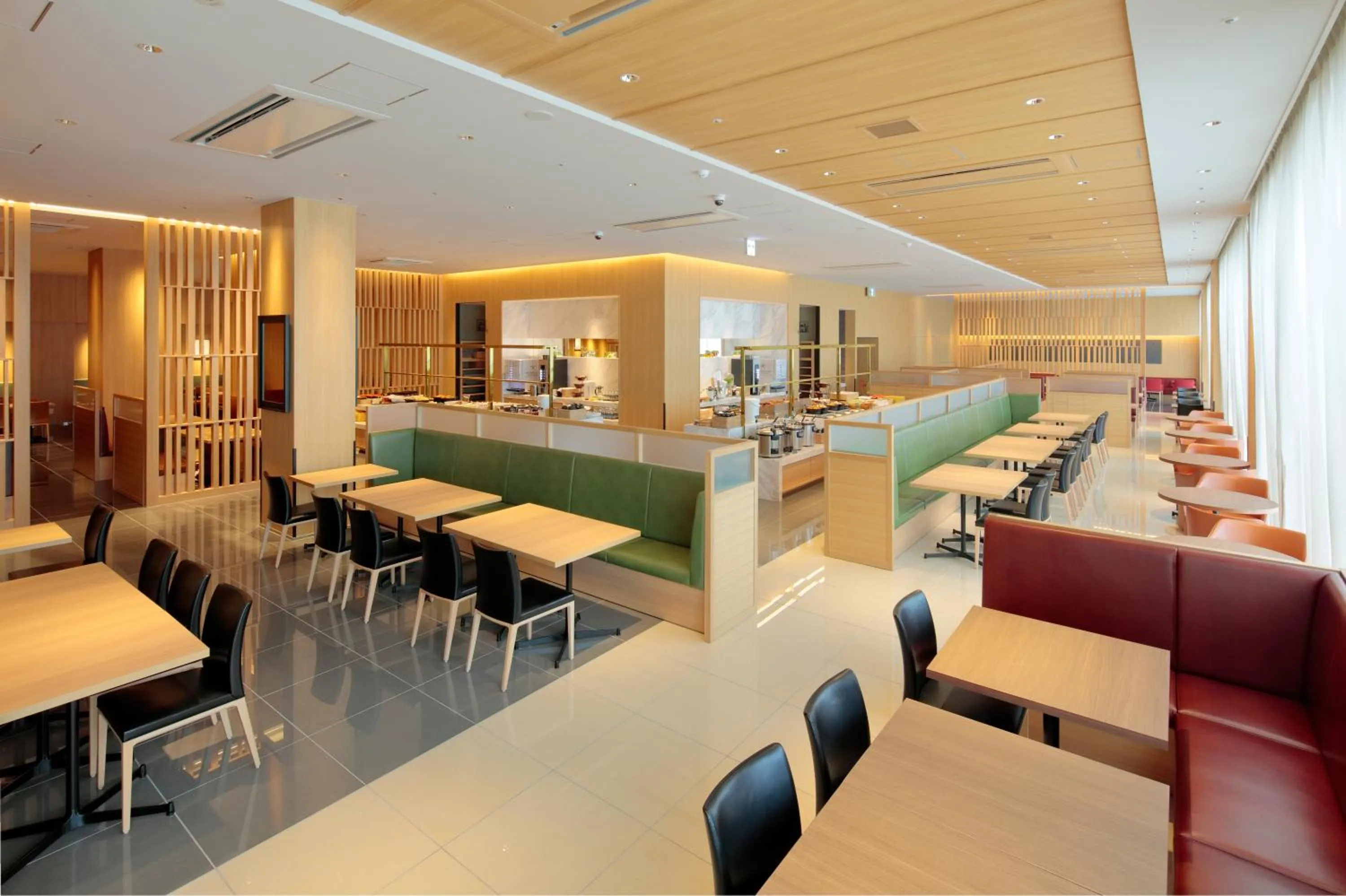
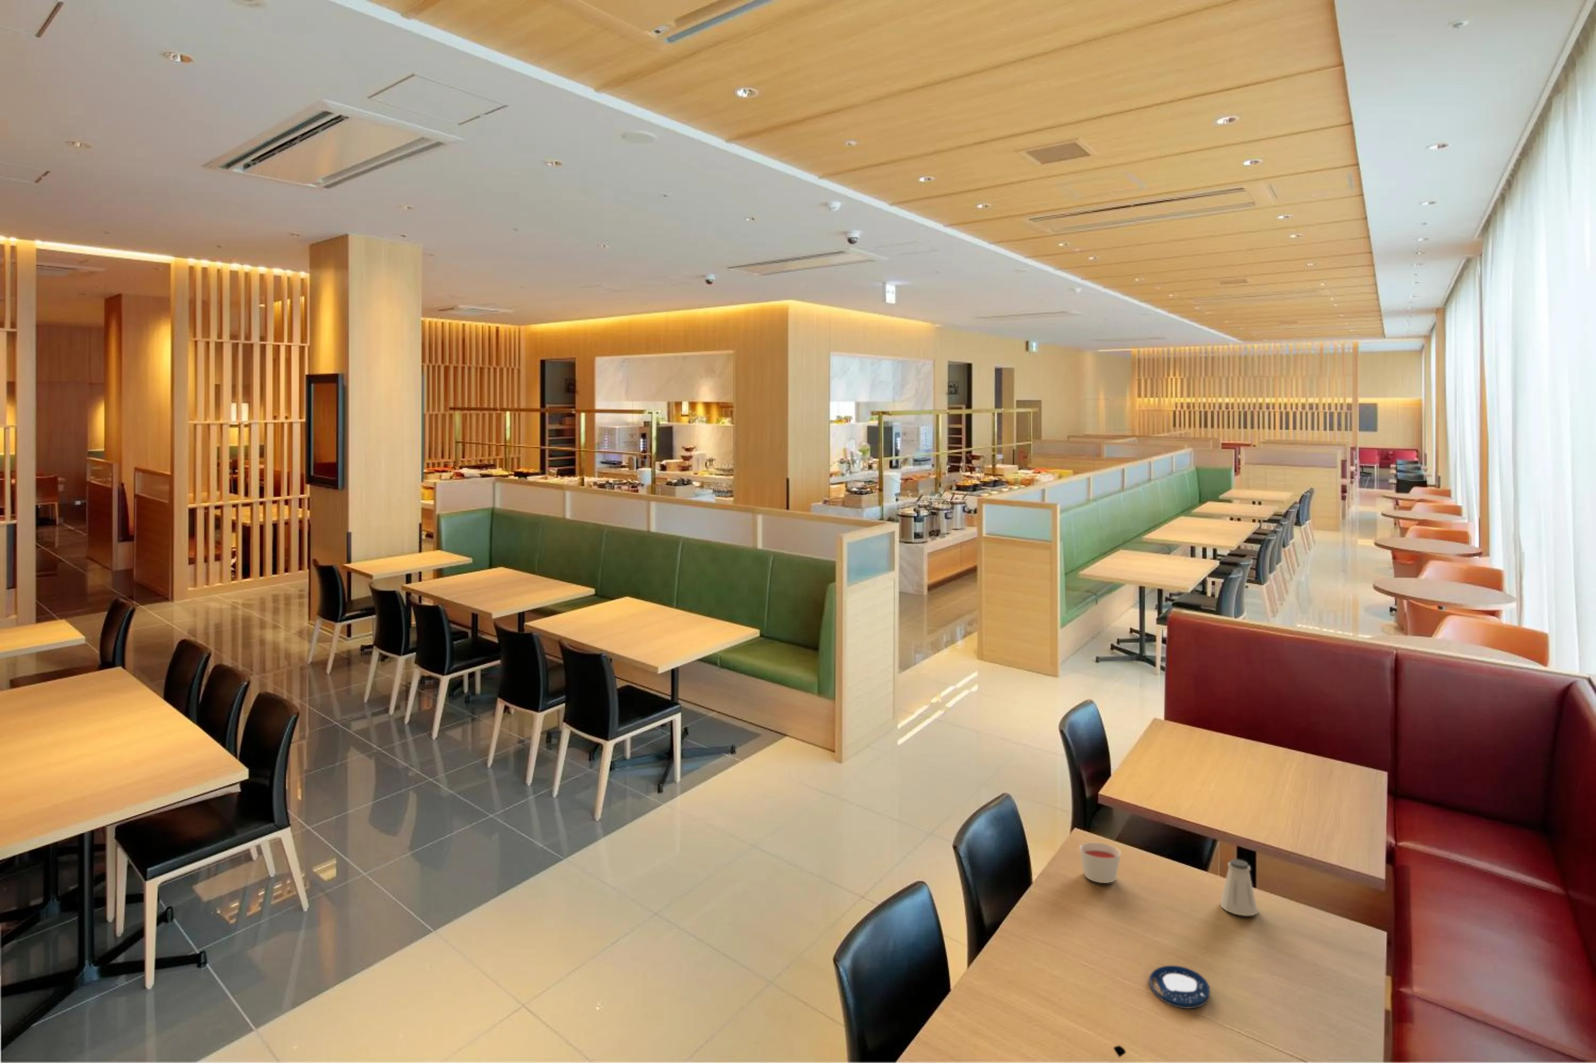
+ plate [1113,965,1211,1058]
+ candle [1079,842,1122,884]
+ saltshaker [1220,859,1258,916]
